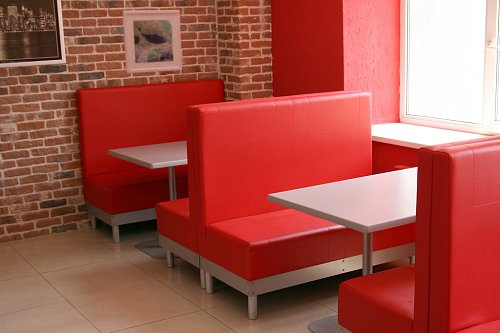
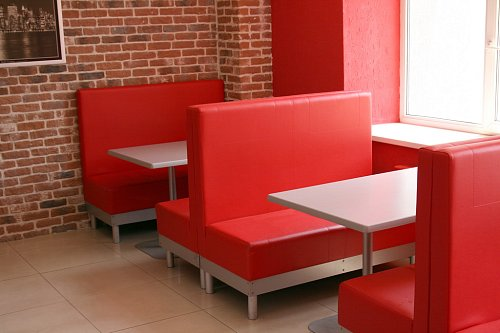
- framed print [122,9,183,74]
